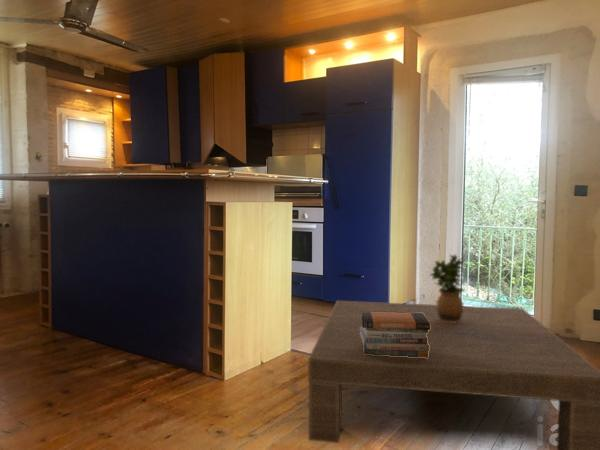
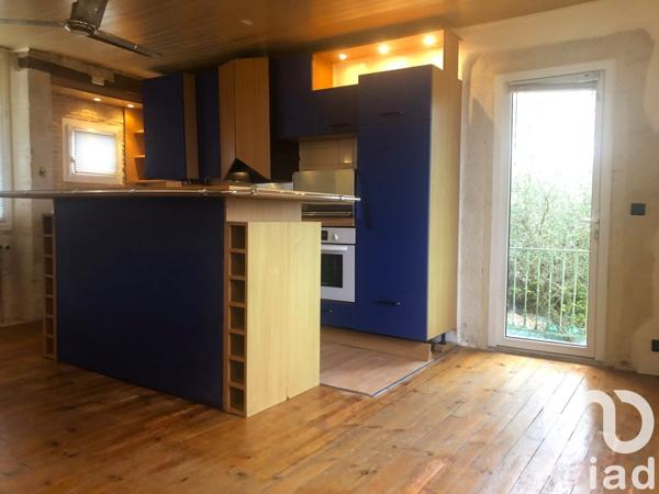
- coffee table [307,300,600,450]
- potted plant [428,253,466,323]
- book stack [360,312,430,358]
